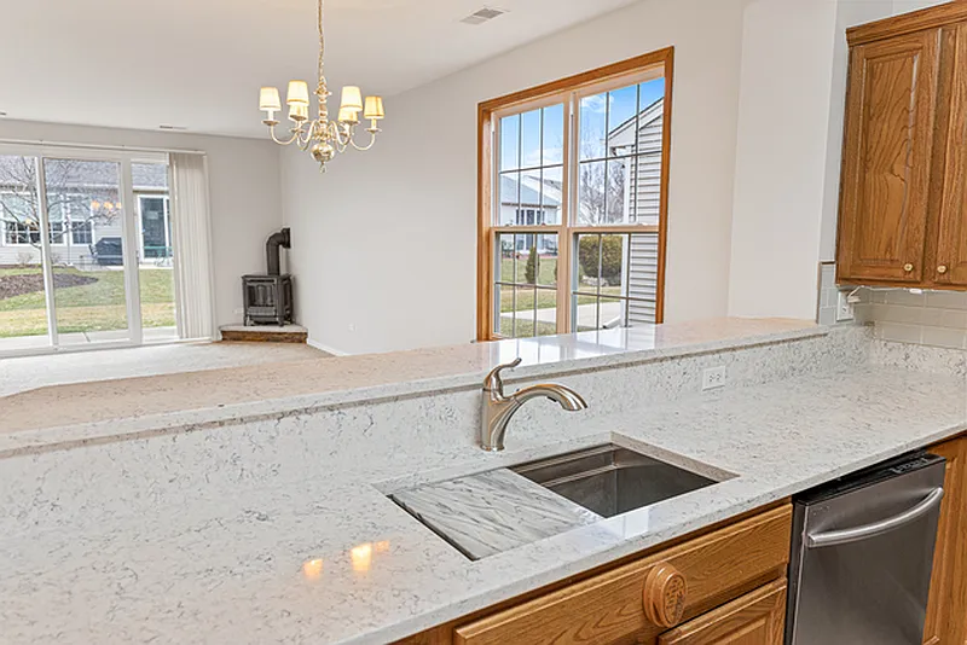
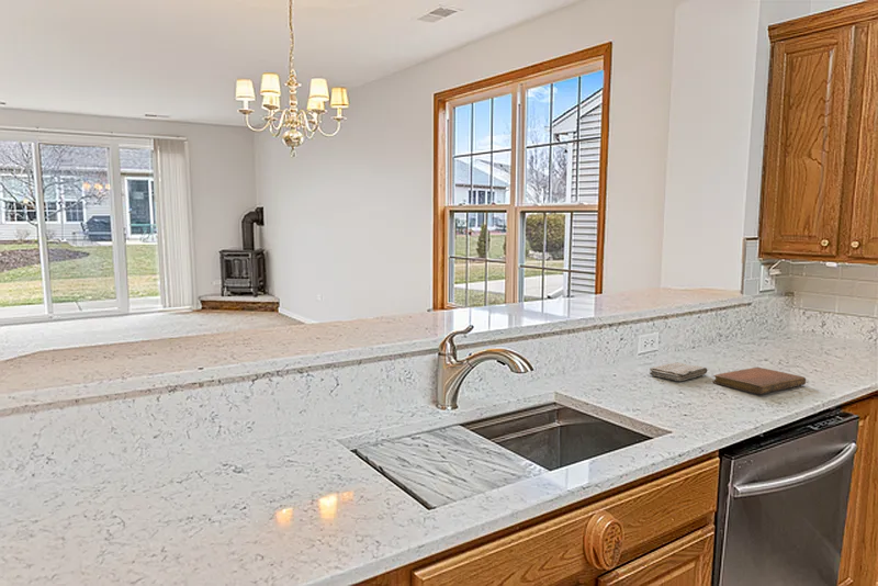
+ notebook [711,367,807,395]
+ washcloth [649,361,708,382]
